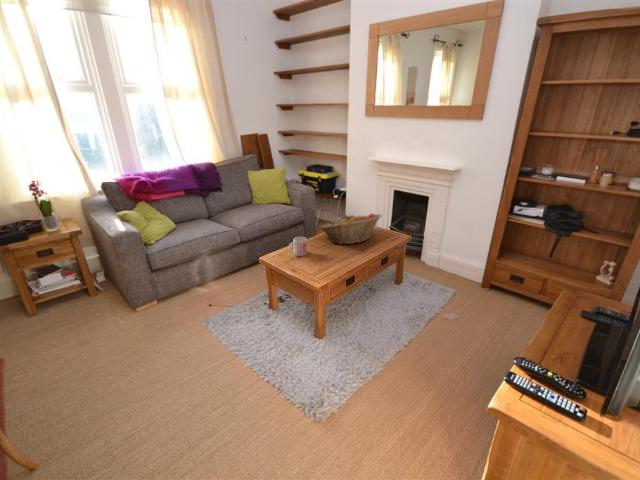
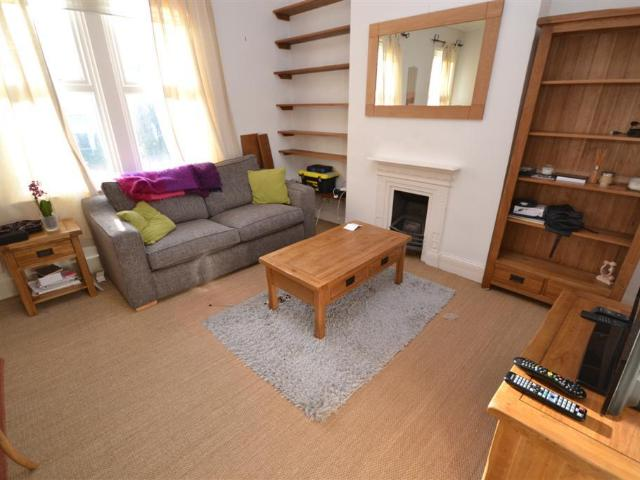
- fruit basket [318,212,383,245]
- mug [288,236,308,257]
